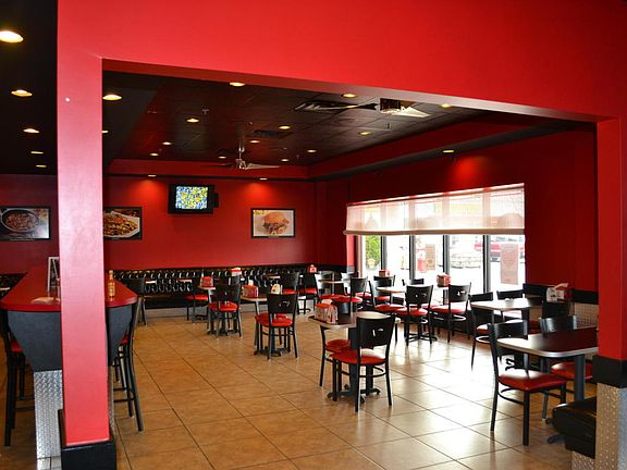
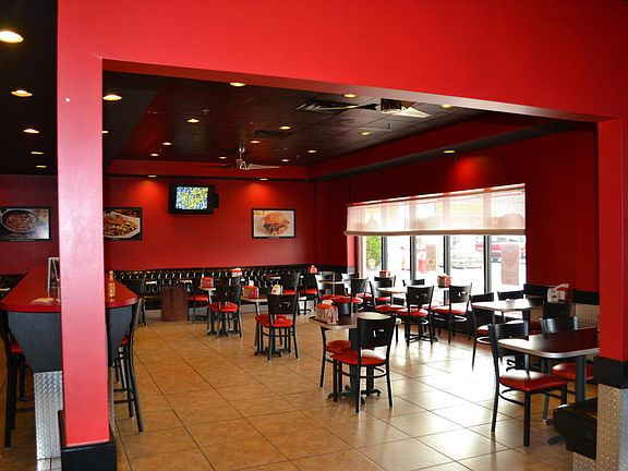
+ trash can [159,286,189,322]
